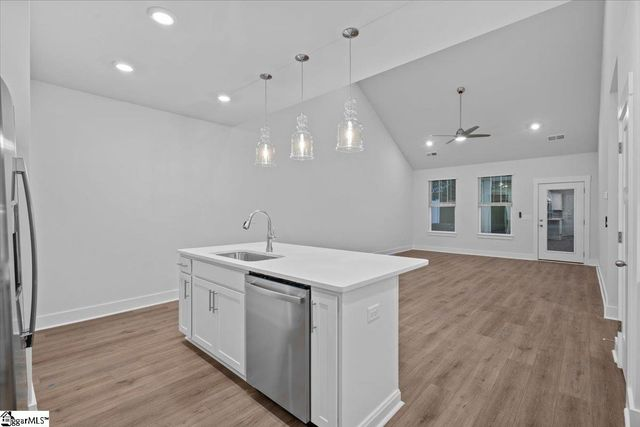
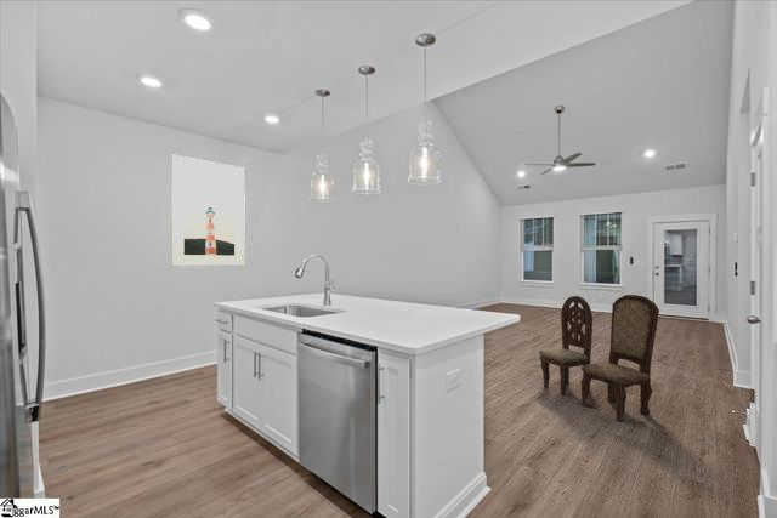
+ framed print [170,154,246,267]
+ dining chair [538,294,660,422]
